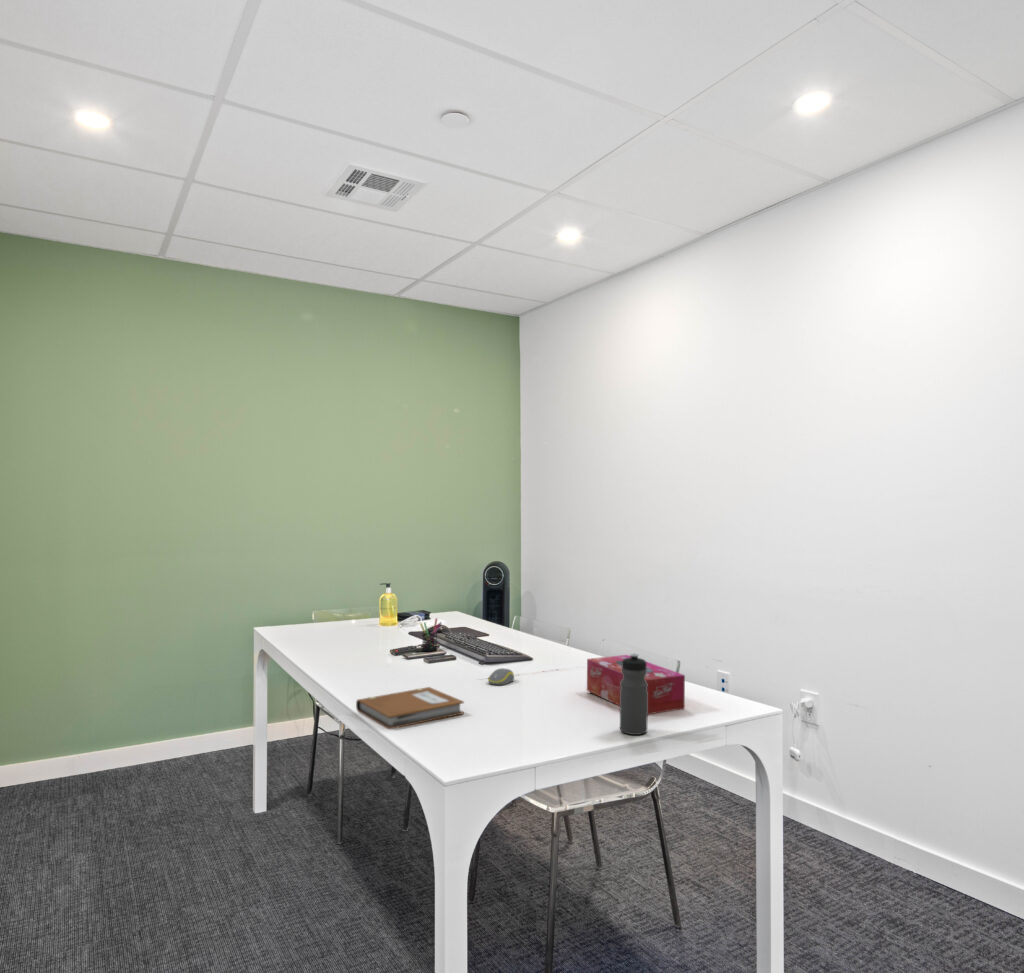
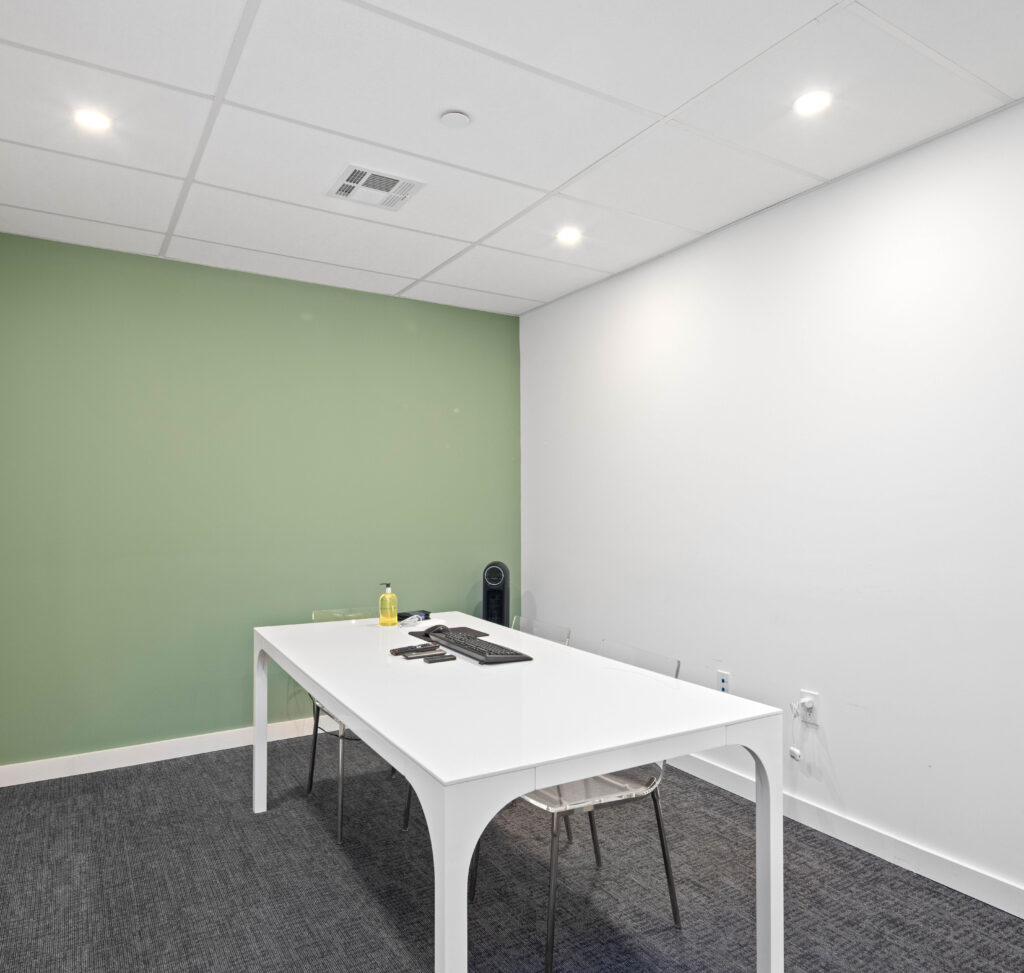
- pen holder [419,617,442,653]
- computer mouse [487,667,515,686]
- notebook [355,686,465,730]
- tissue box [586,654,686,716]
- water bottle [619,653,648,736]
